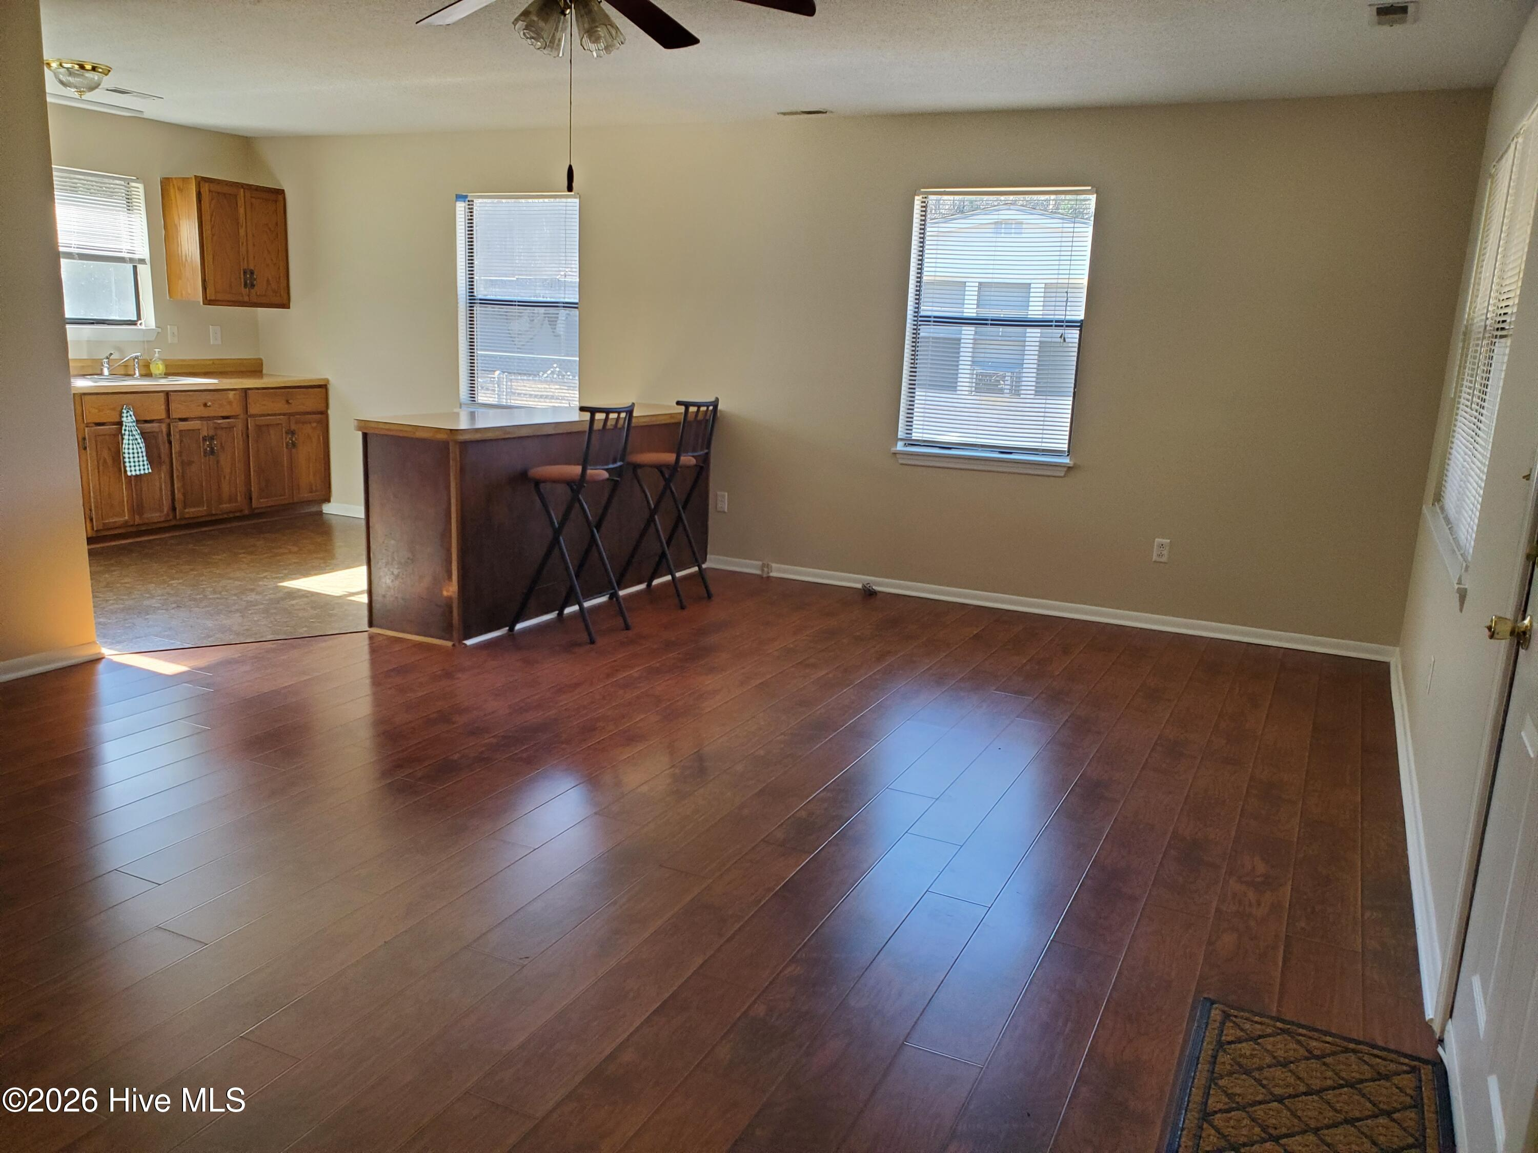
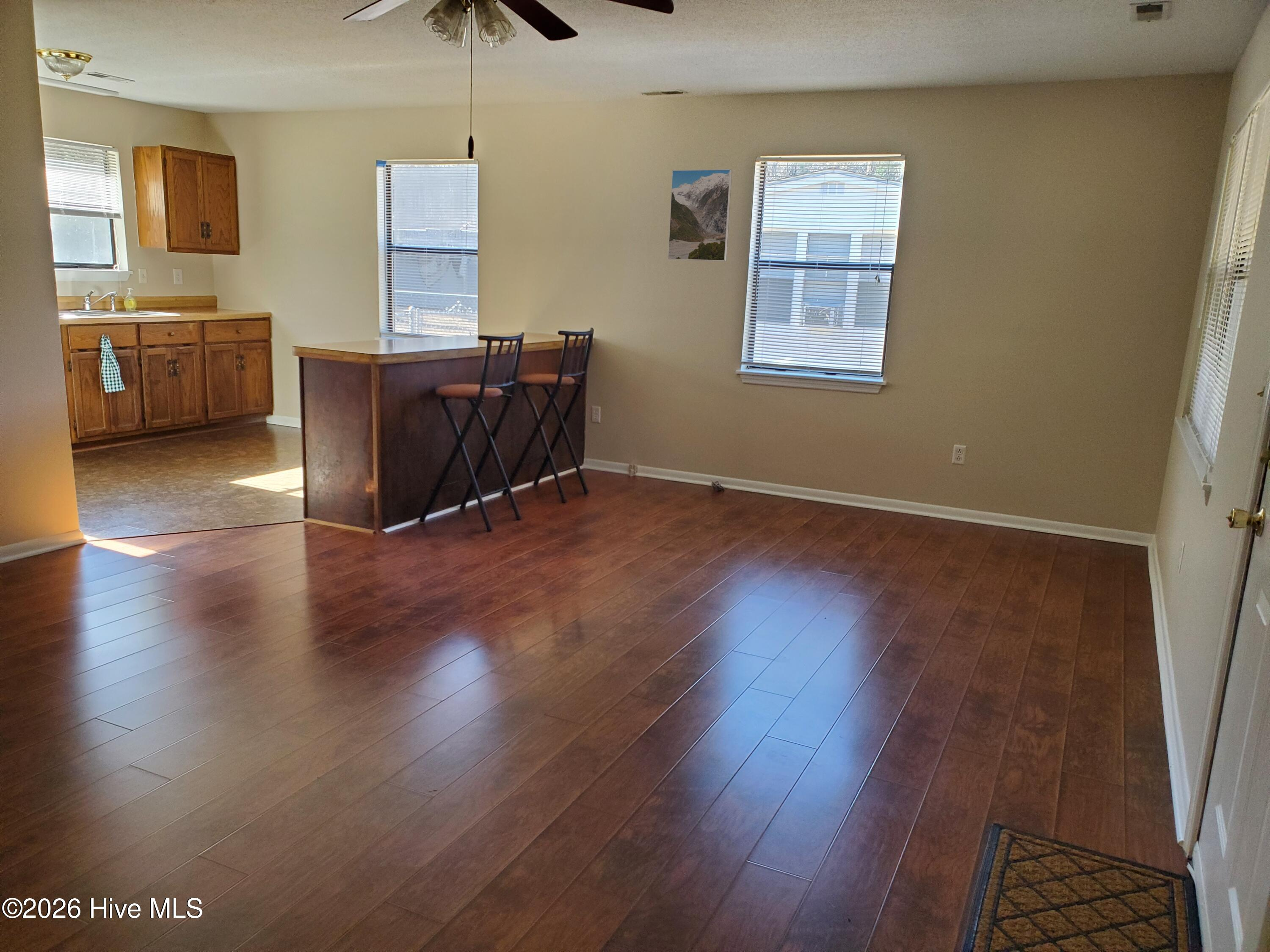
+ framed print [667,169,732,261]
